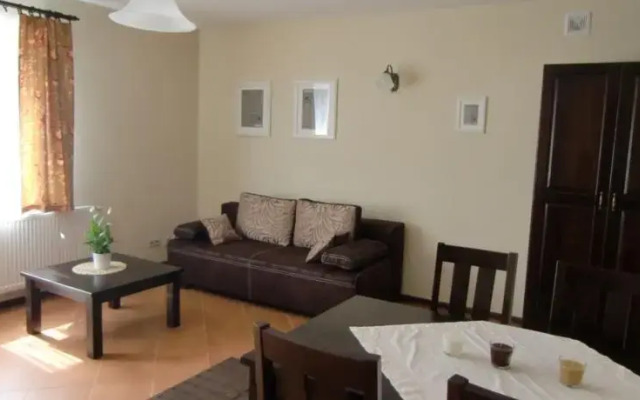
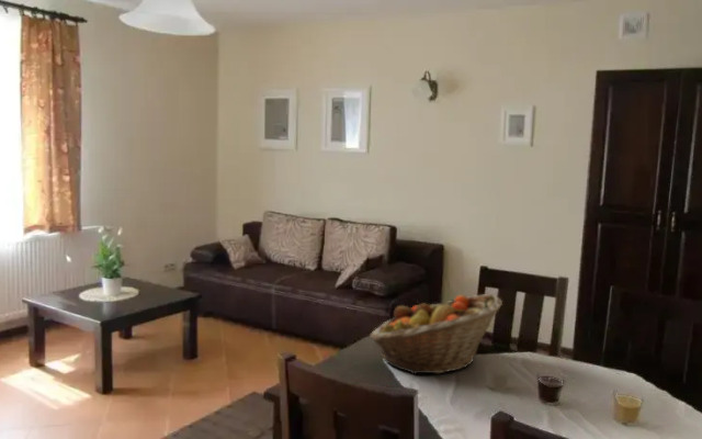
+ fruit basket [370,293,503,375]
